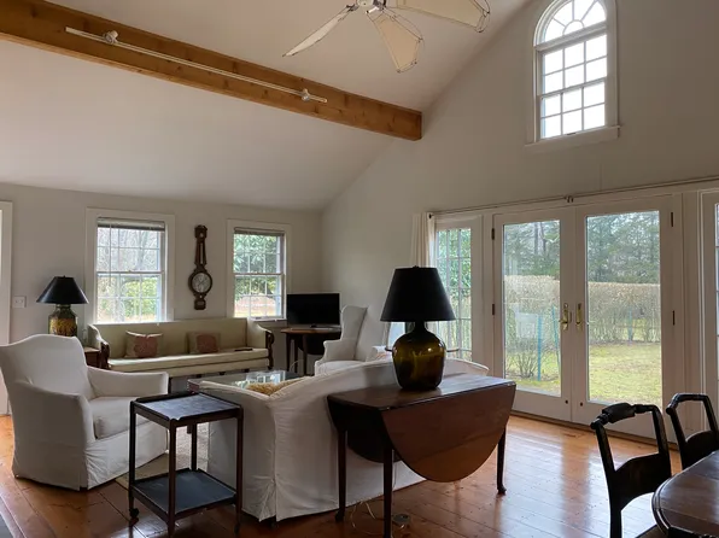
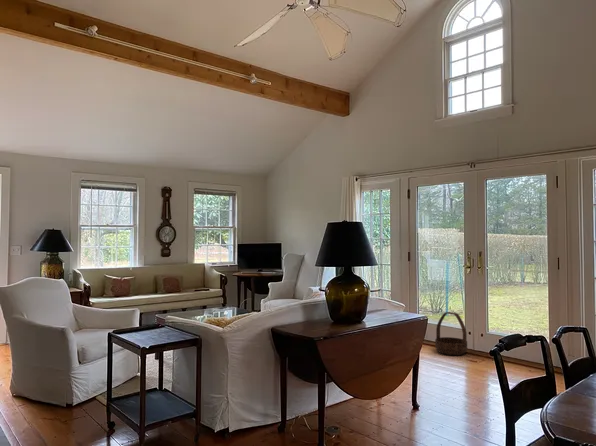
+ basket [434,311,468,356]
